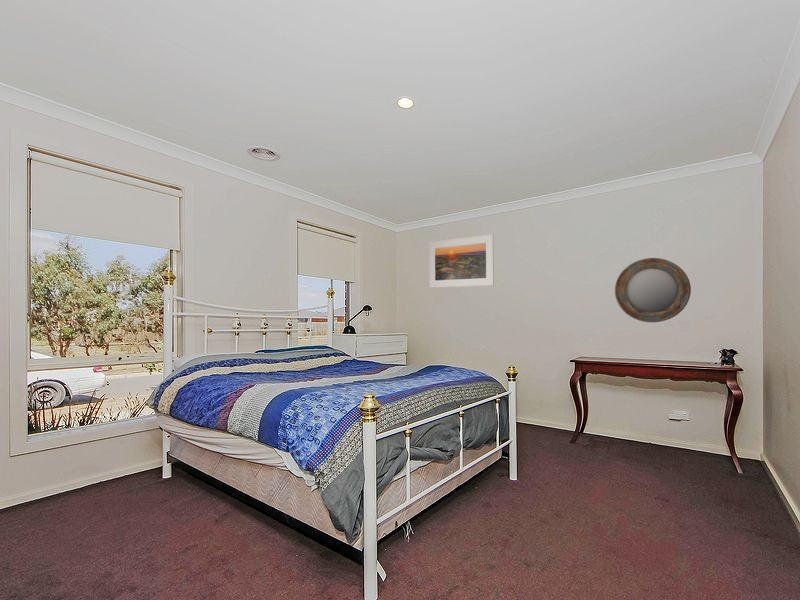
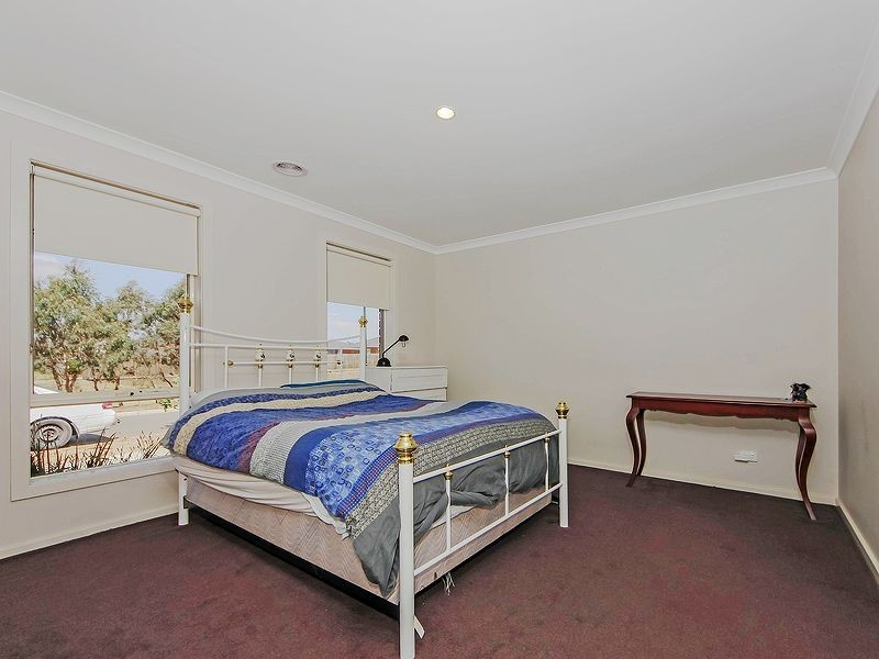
- home mirror [614,257,692,323]
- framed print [428,233,495,289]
